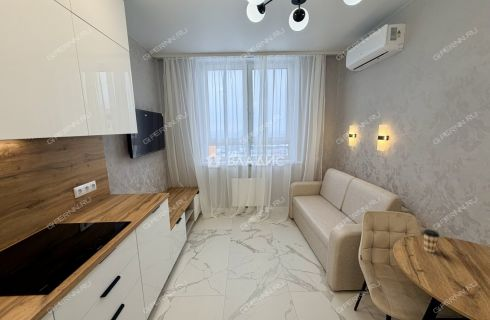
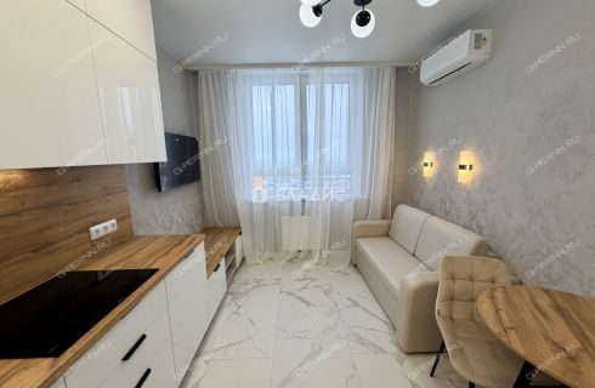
- coffee cup [422,228,441,253]
